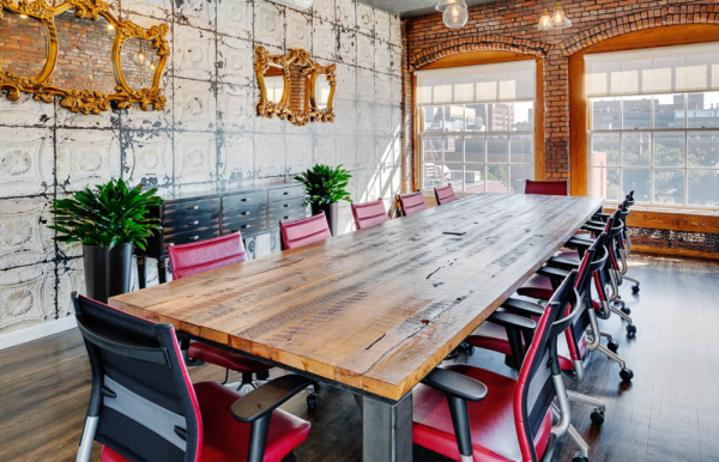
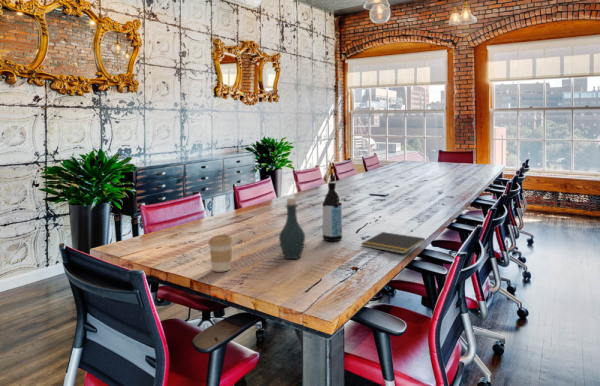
+ water bottle [321,182,343,242]
+ bottle [278,197,306,260]
+ coffee cup [207,234,234,273]
+ notepad [360,231,426,255]
